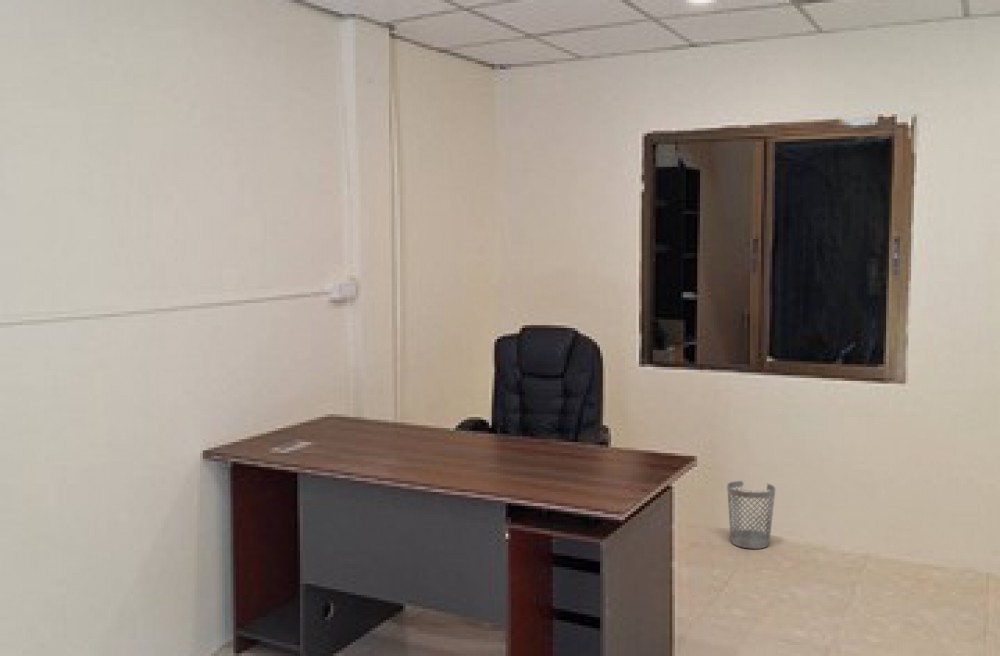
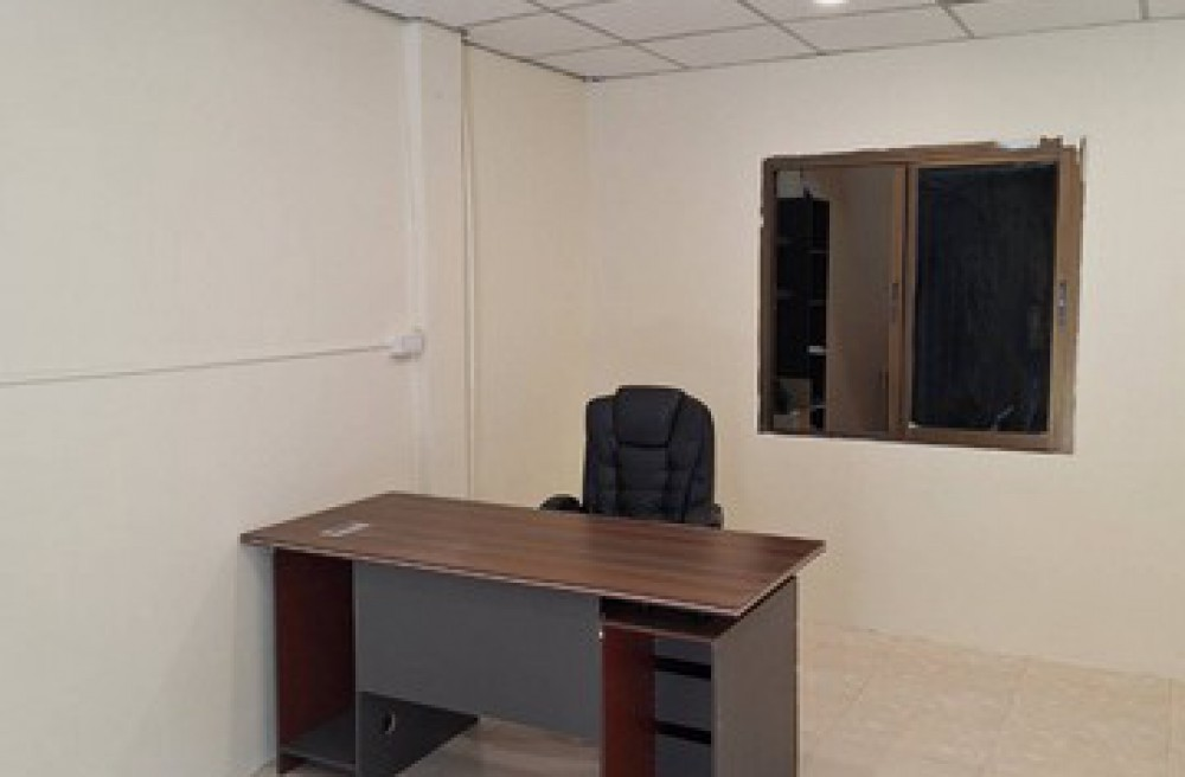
- wastebasket [726,480,776,550]
